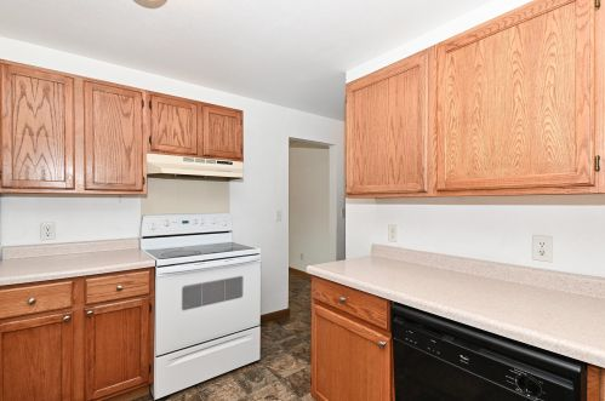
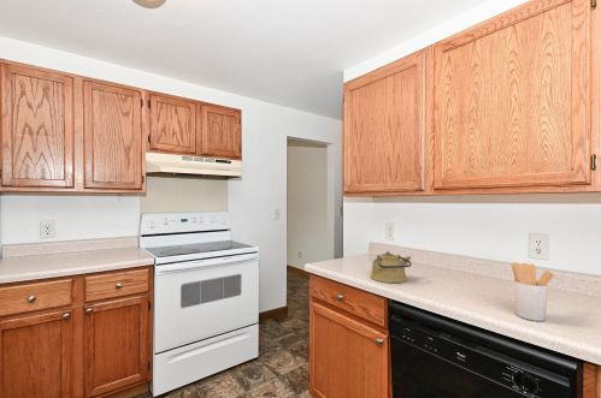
+ kettle [370,250,413,284]
+ utensil holder [511,261,555,322]
